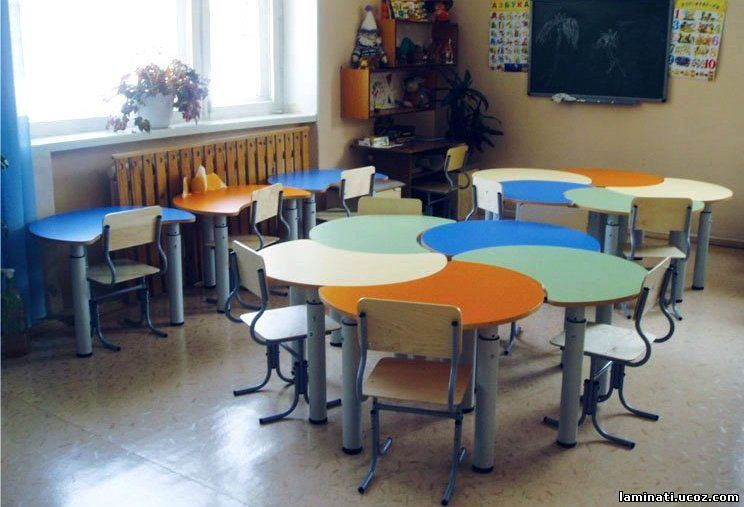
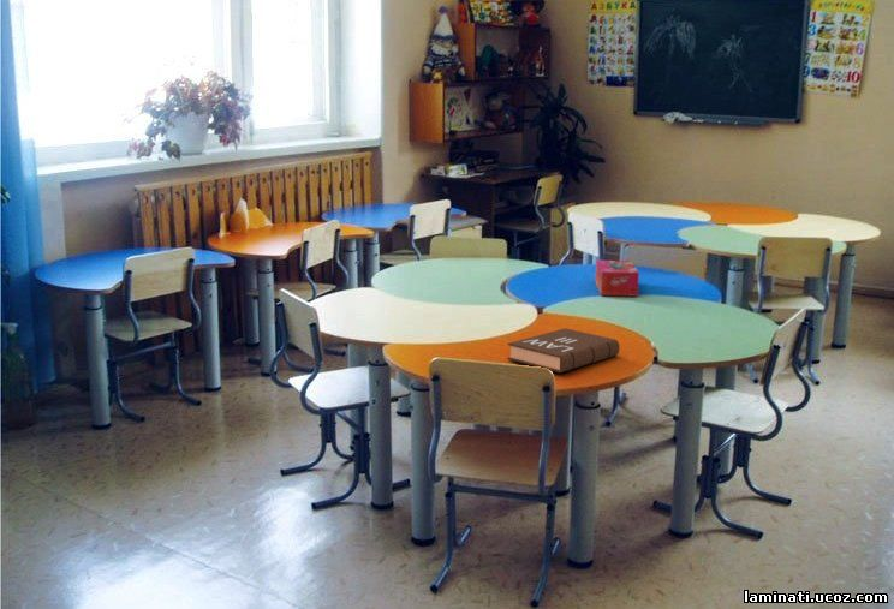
+ book [506,327,620,374]
+ tissue box [594,259,640,298]
